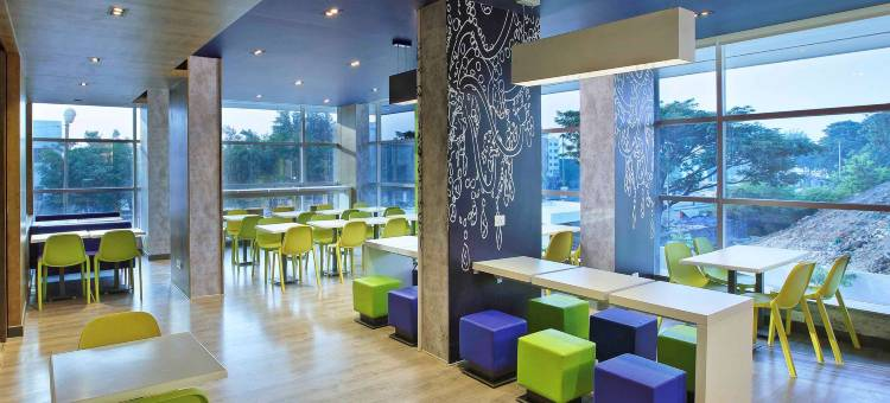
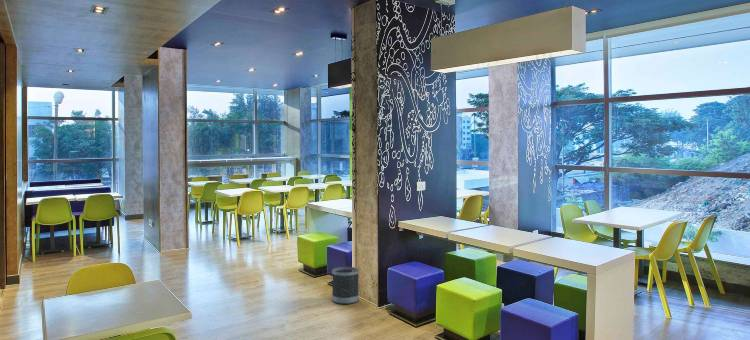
+ wastebasket [331,266,360,305]
